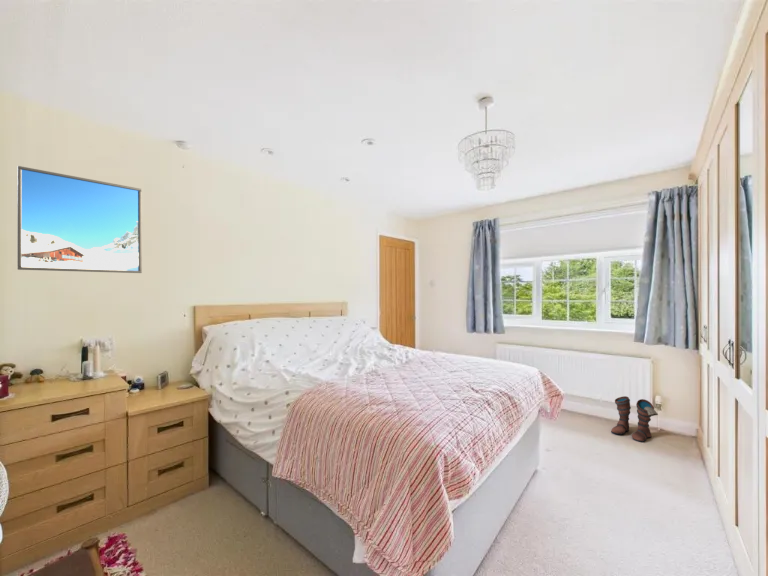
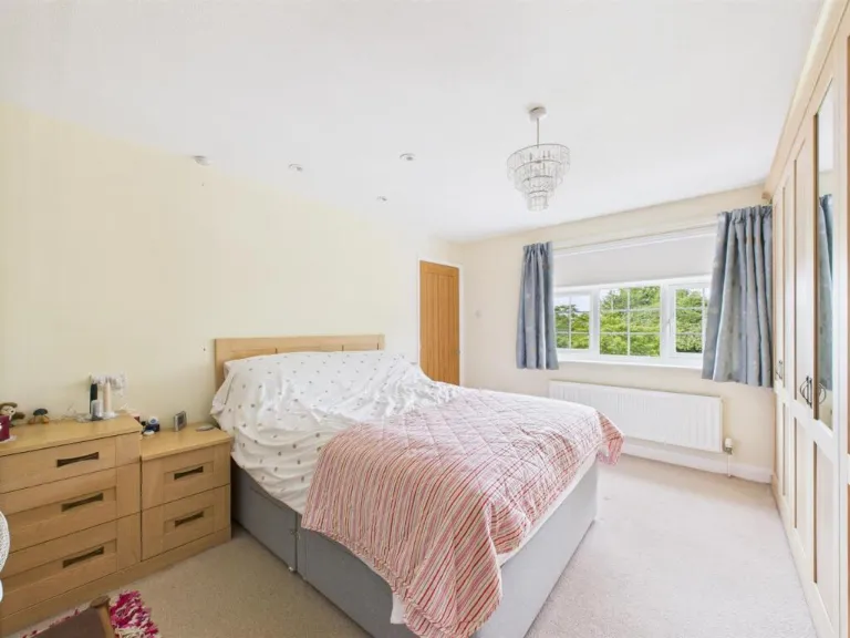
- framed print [17,165,143,274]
- boots [610,395,659,443]
